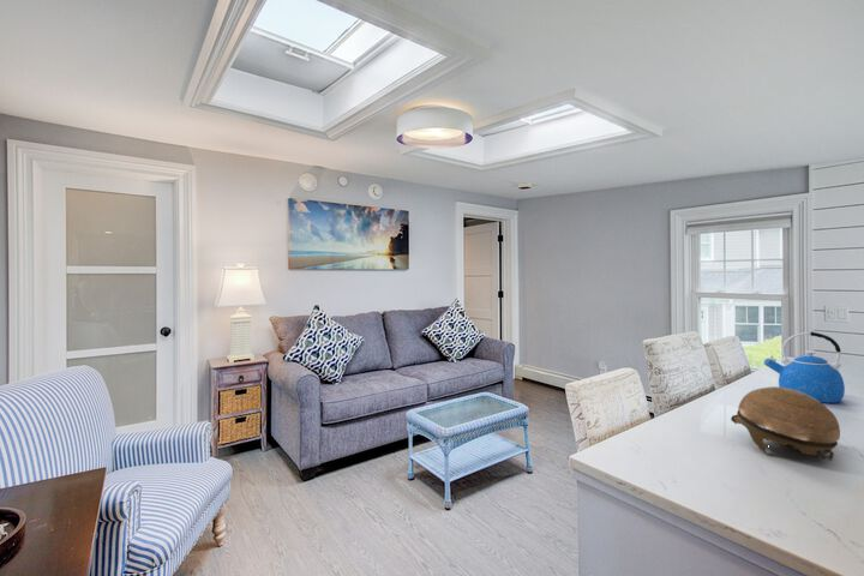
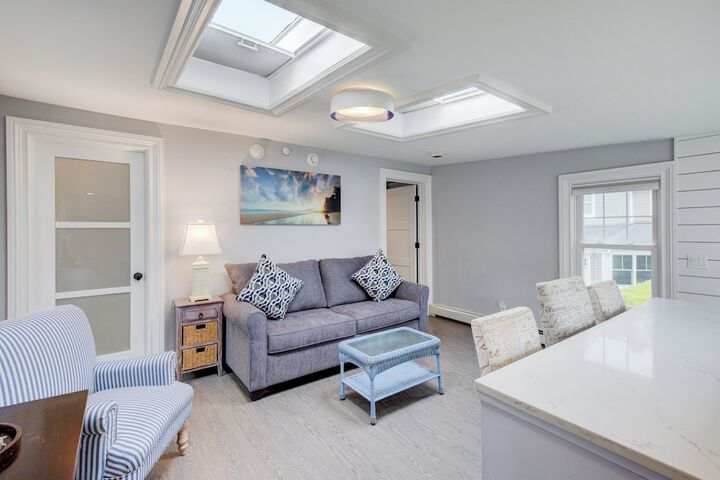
- kettle [762,331,846,404]
- decorative bowl [730,385,841,462]
